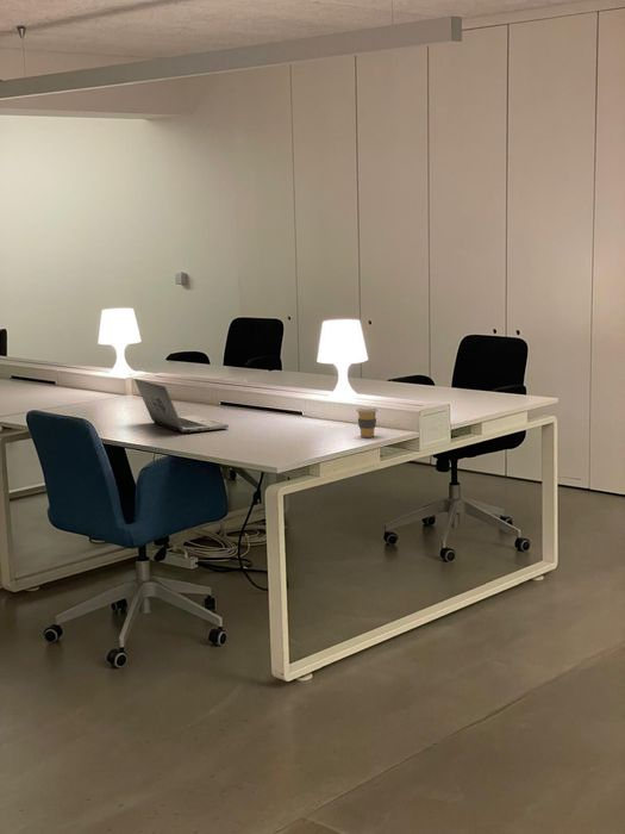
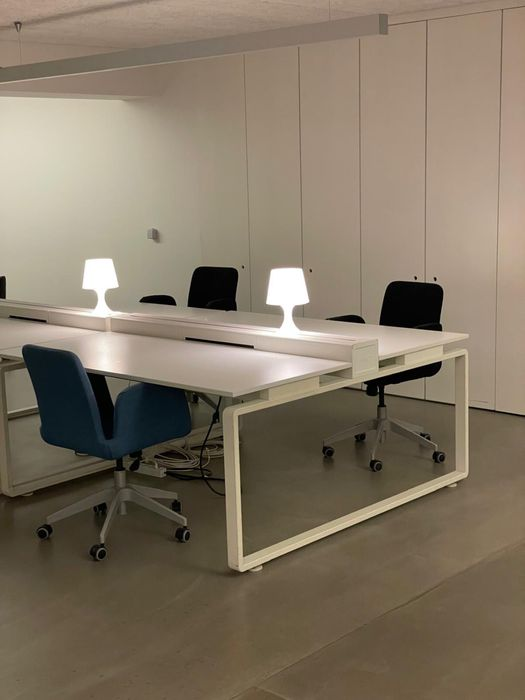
- coffee cup [355,405,379,438]
- laptop [133,378,230,434]
